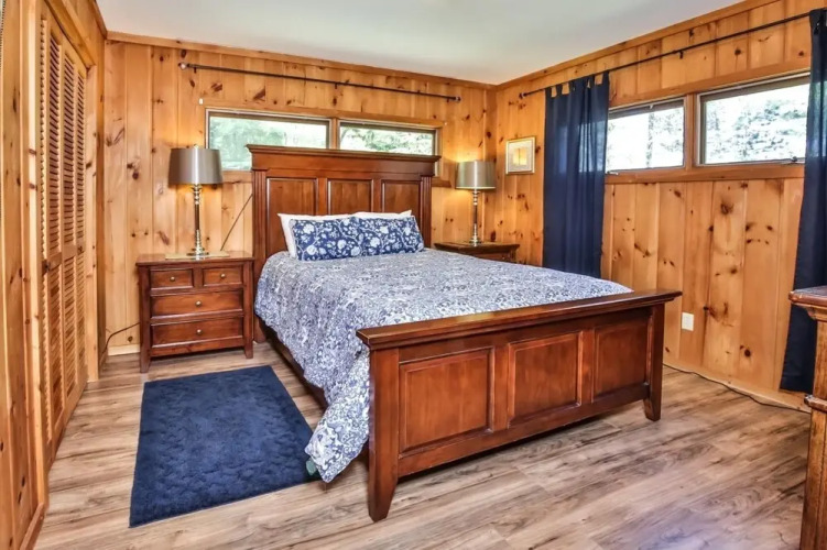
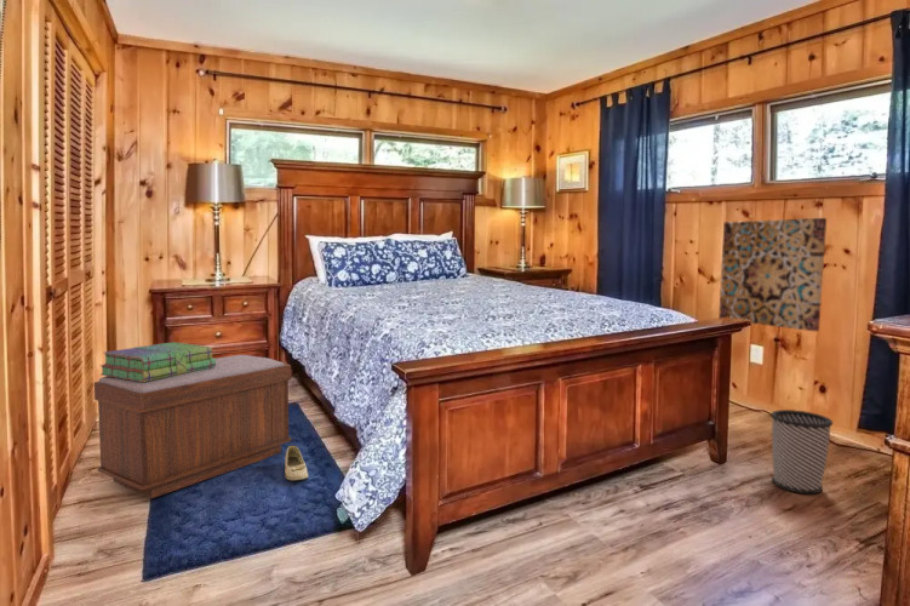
+ wall art [717,217,828,332]
+ shoe [284,445,309,481]
+ stack of books [98,341,216,382]
+ wastebasket [769,408,834,494]
+ bench [93,354,292,499]
